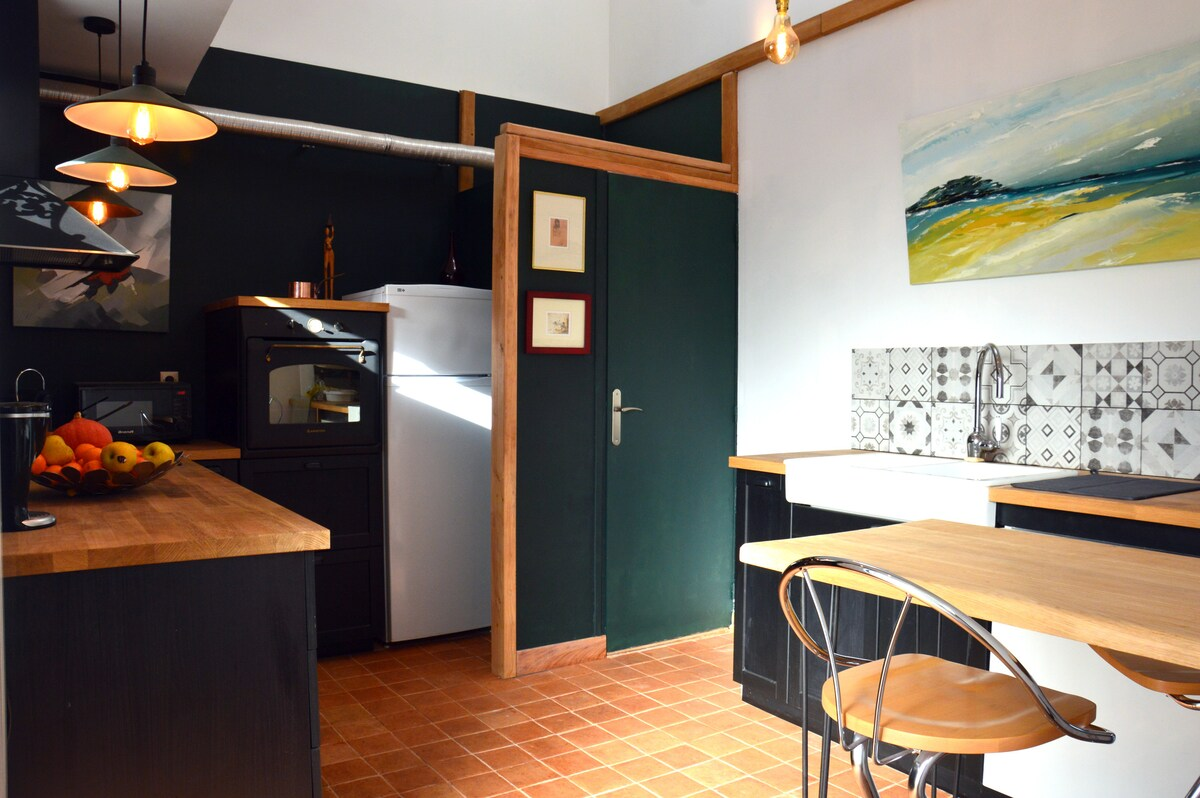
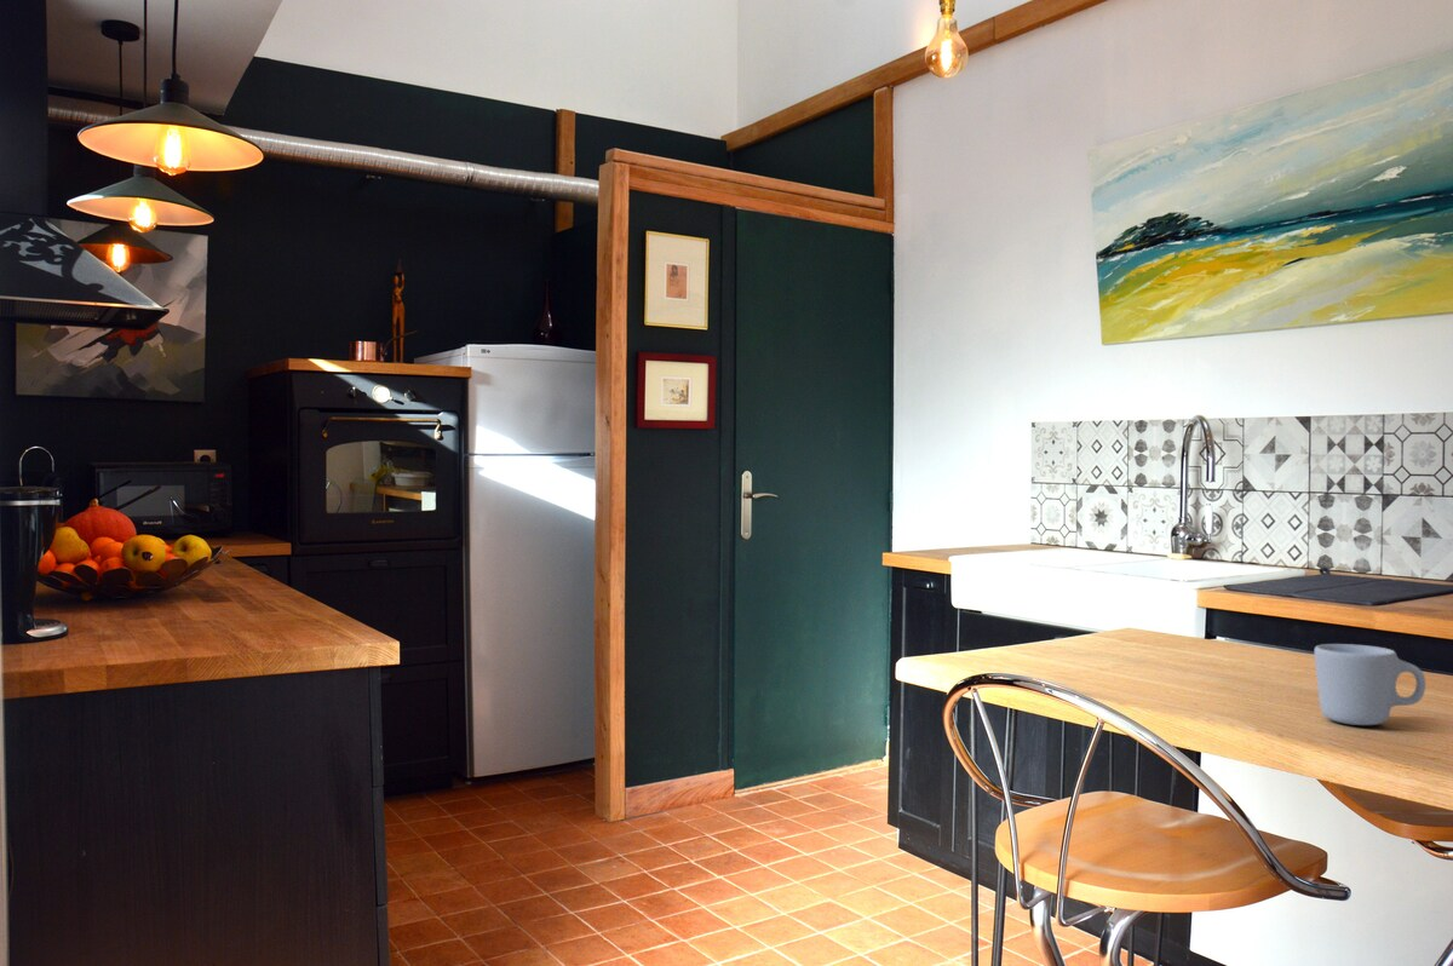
+ mug [1313,643,1426,726]
